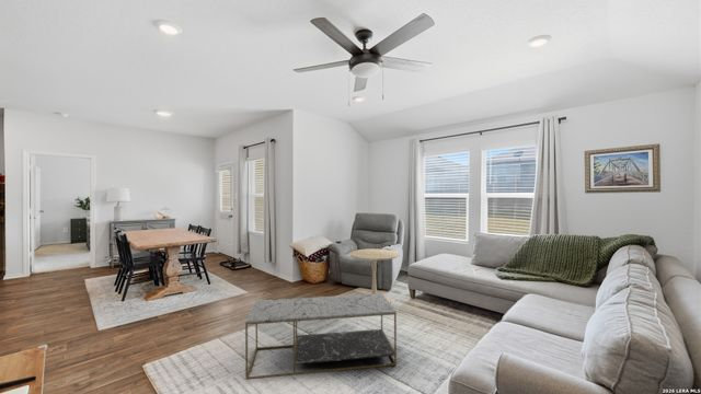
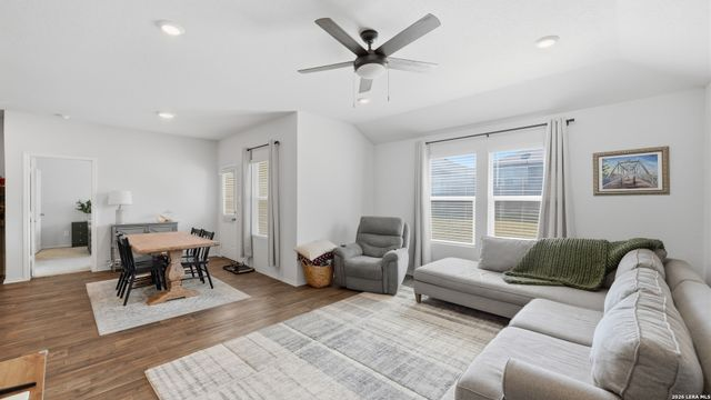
- coffee table [244,292,398,381]
- side table [348,247,401,304]
